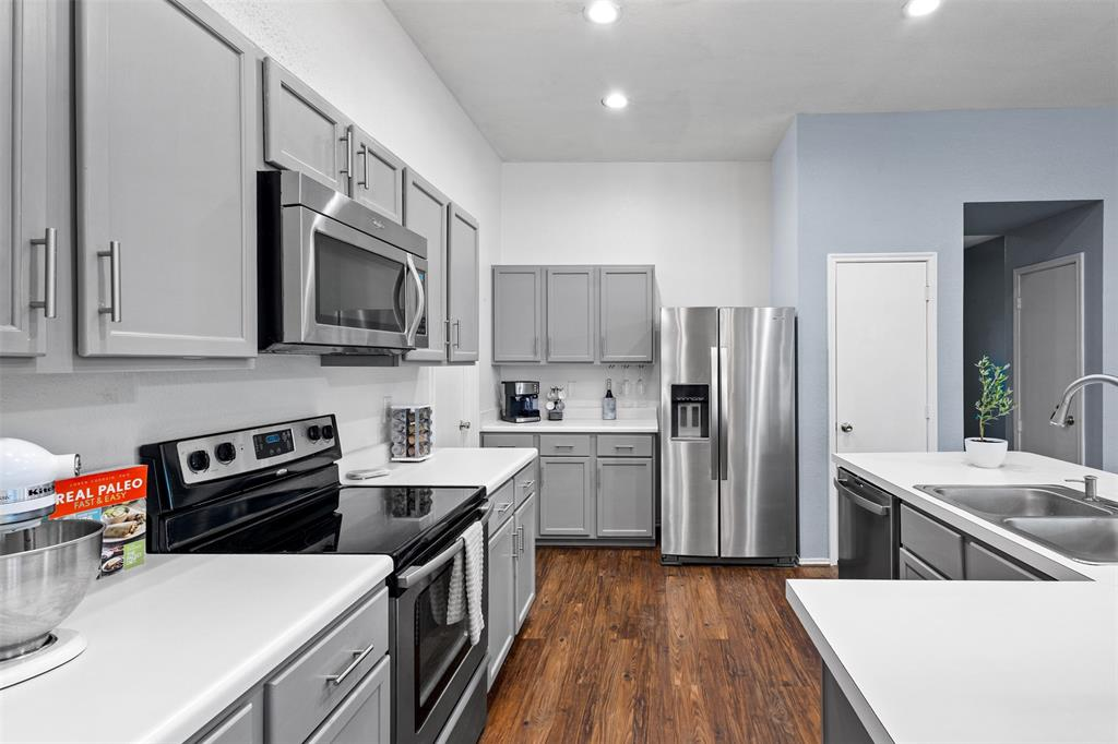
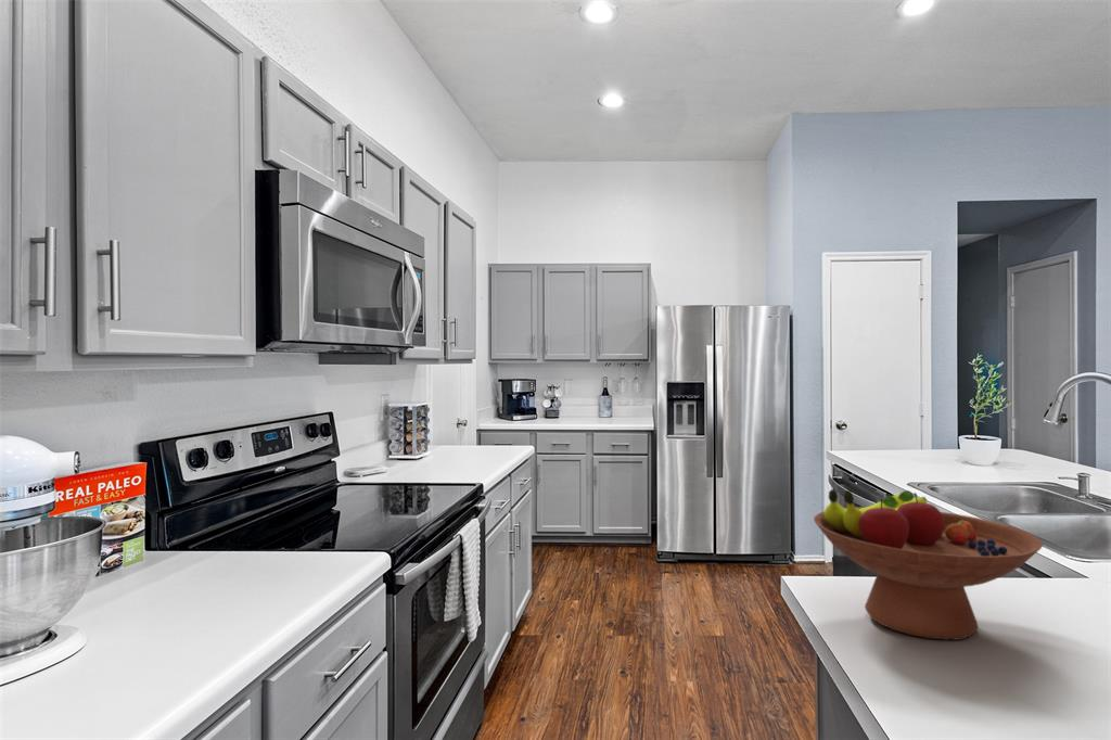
+ fruit bowl [813,488,1044,641]
